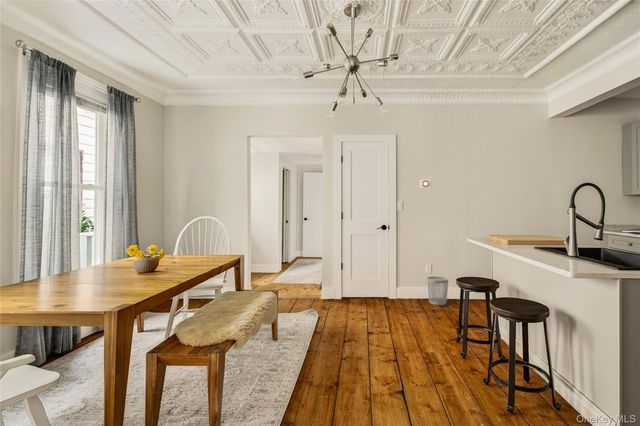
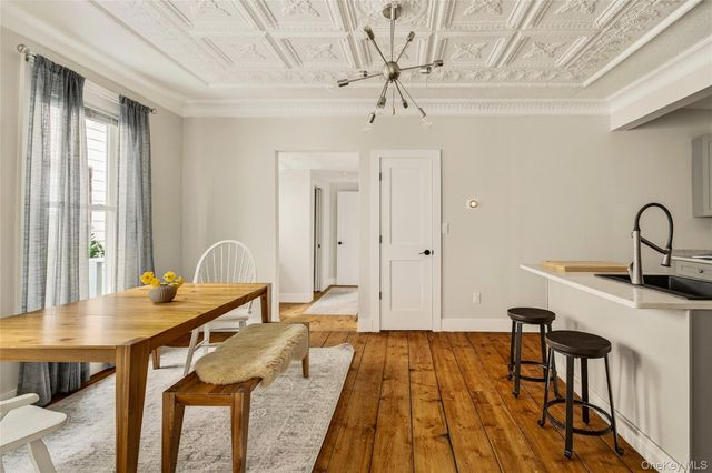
- wastebasket [426,276,449,306]
